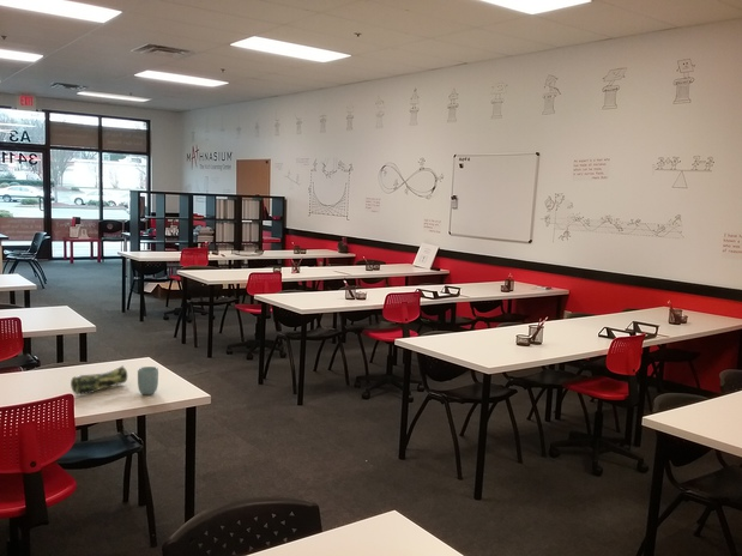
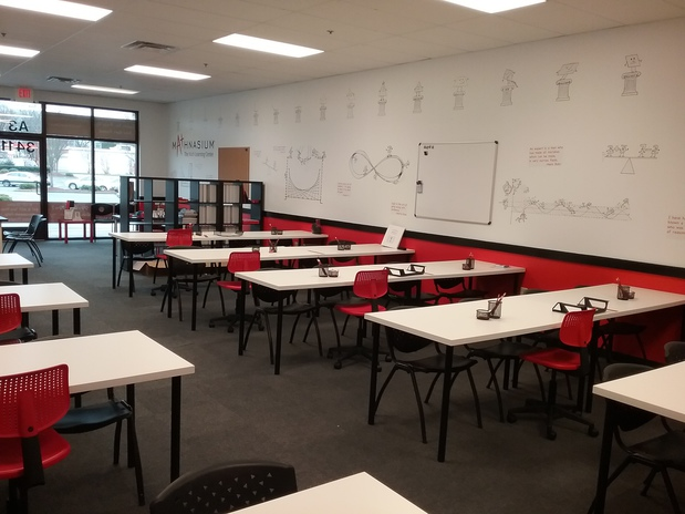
- cup [137,365,159,395]
- pencil case [70,364,128,395]
